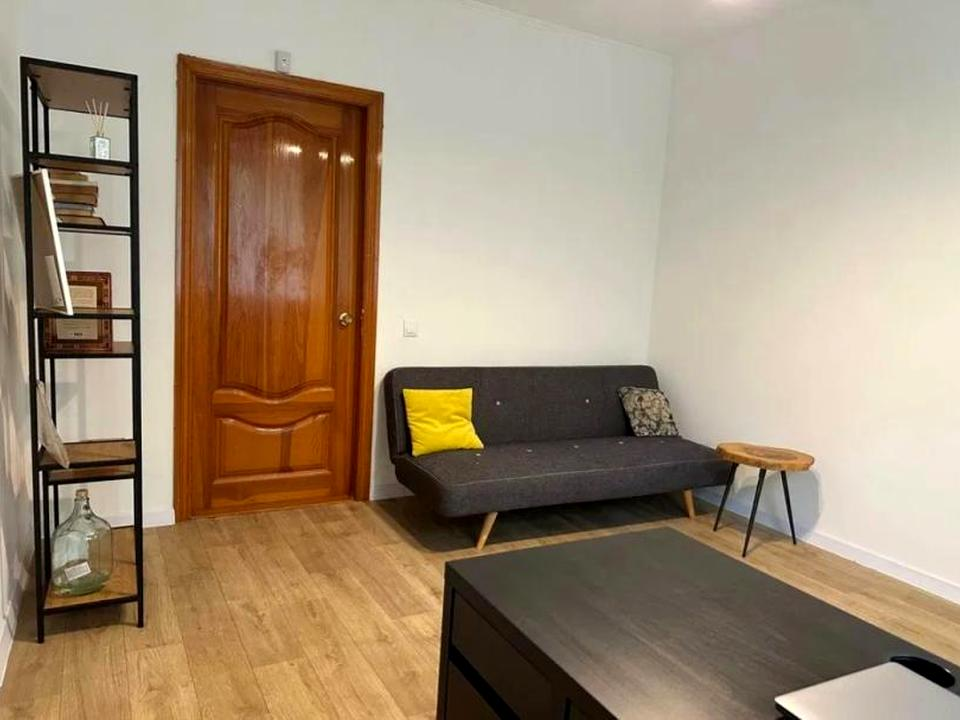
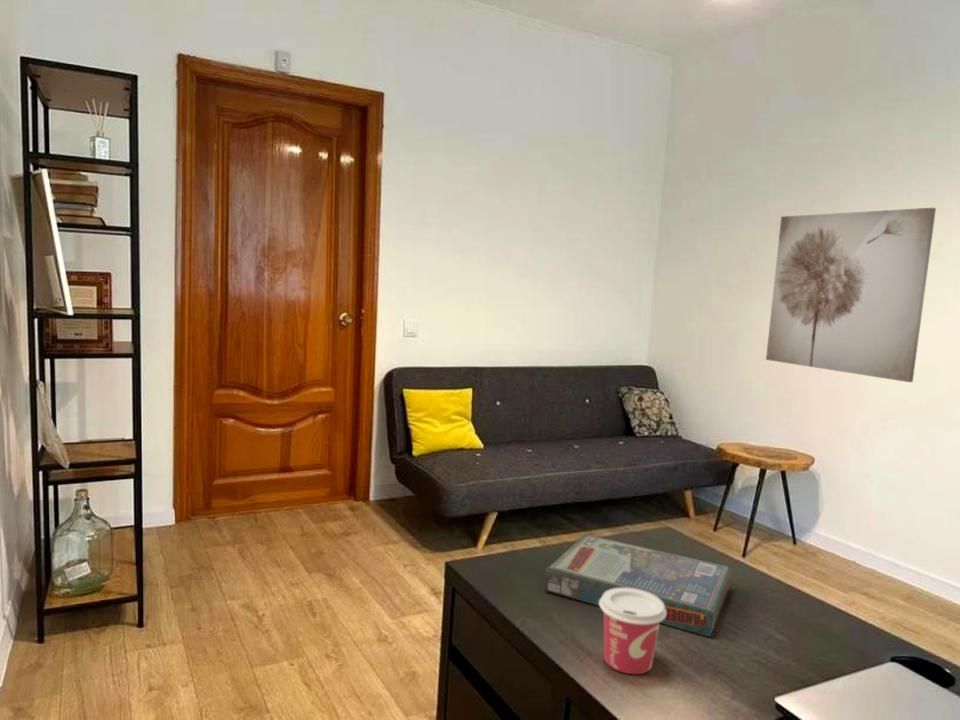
+ board game [543,533,732,638]
+ wall art [765,207,937,383]
+ cup [598,588,666,675]
